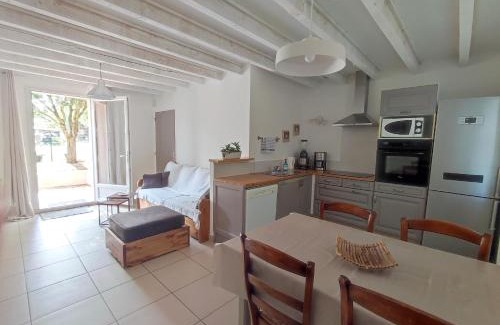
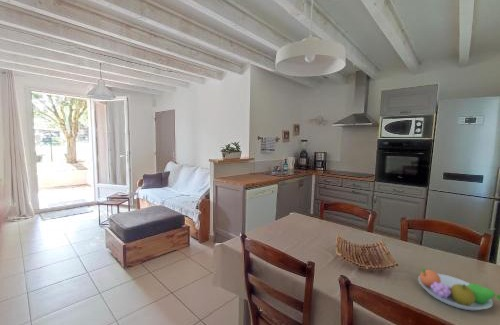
+ fruit bowl [417,268,500,311]
